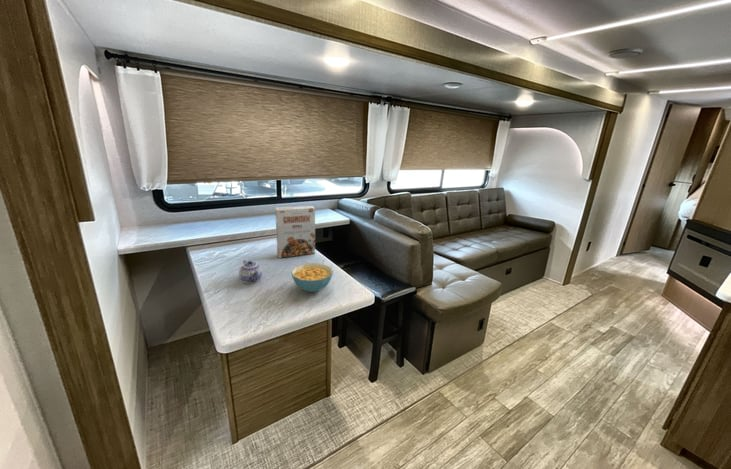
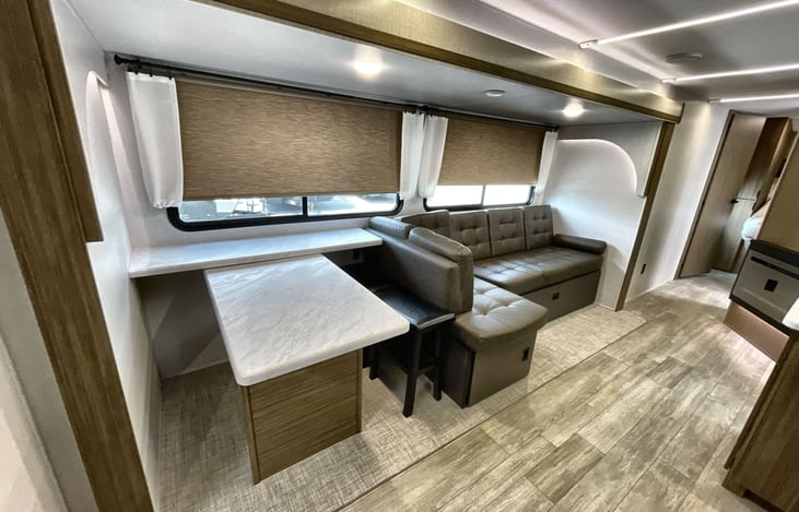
- teapot [238,259,263,284]
- cereal bowl [291,262,334,293]
- cereal box [274,205,316,259]
